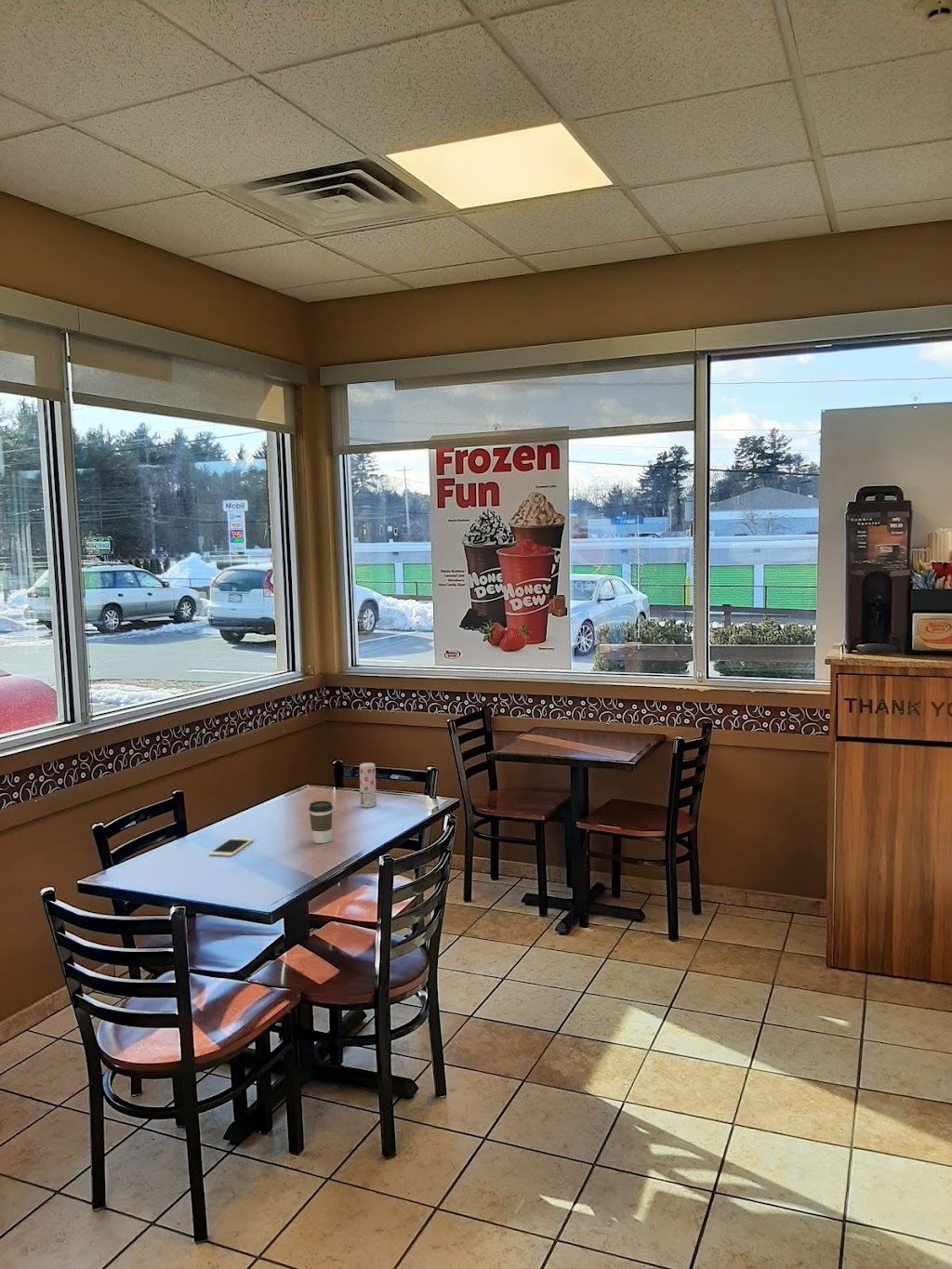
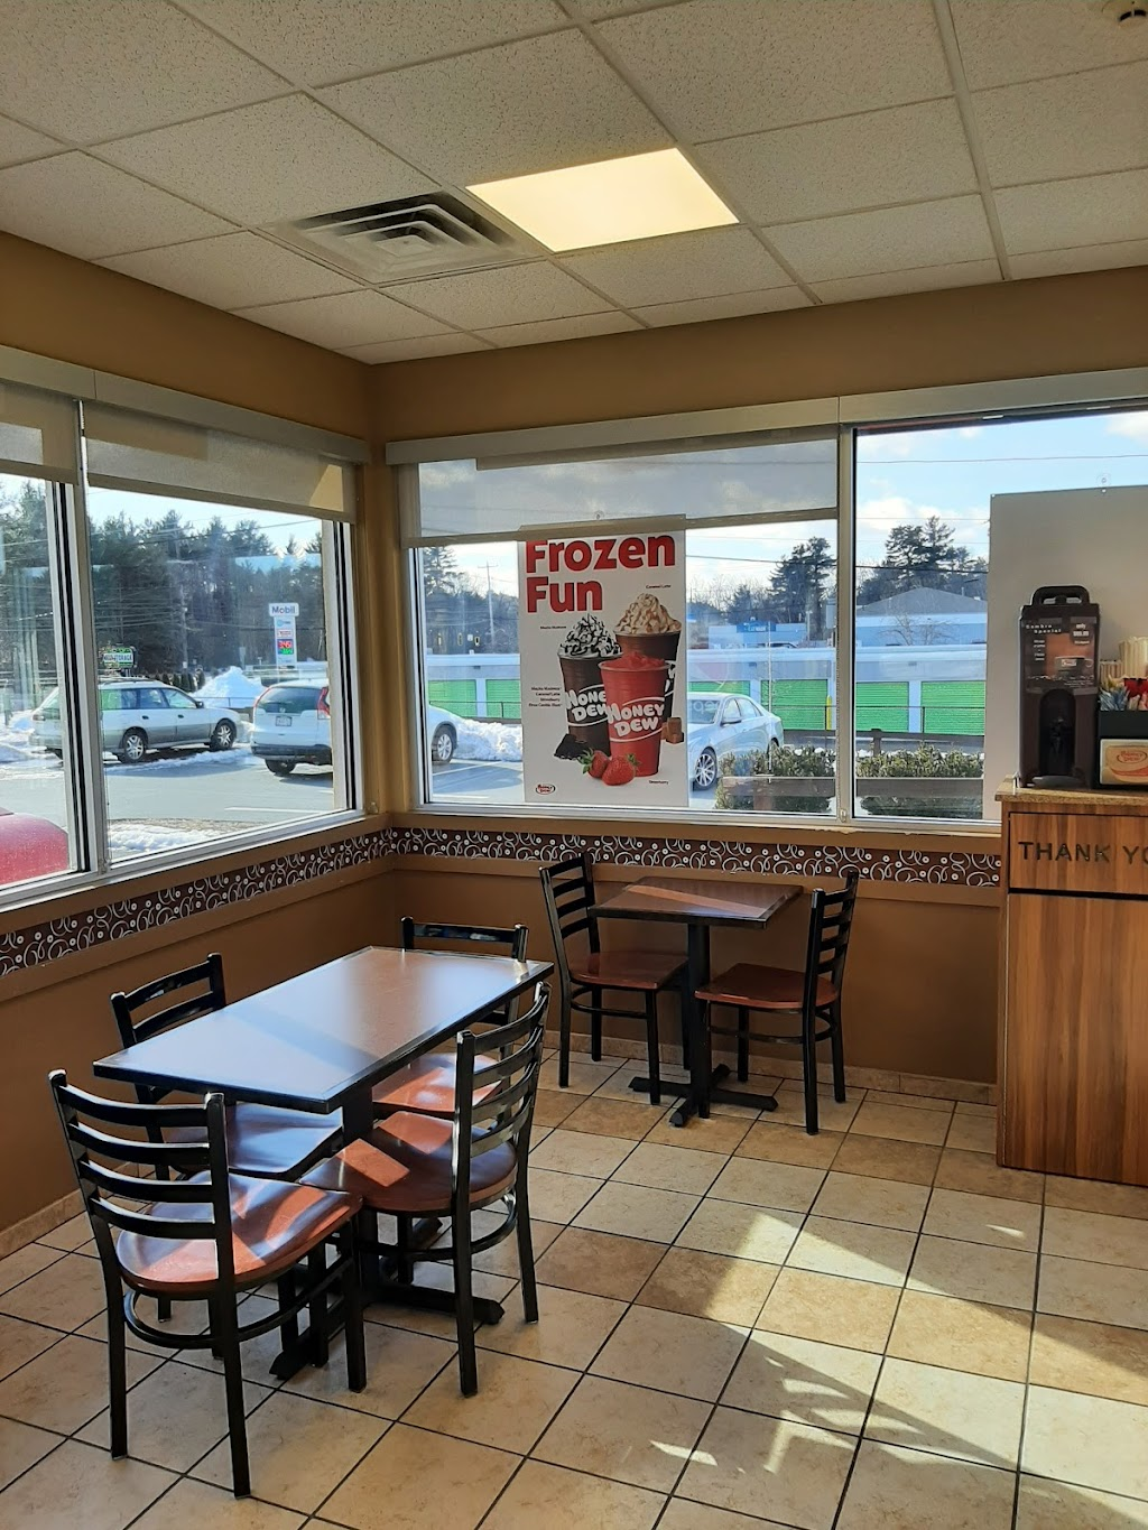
- coffee cup [308,800,334,844]
- cell phone [208,837,255,857]
- beverage can [359,762,377,808]
